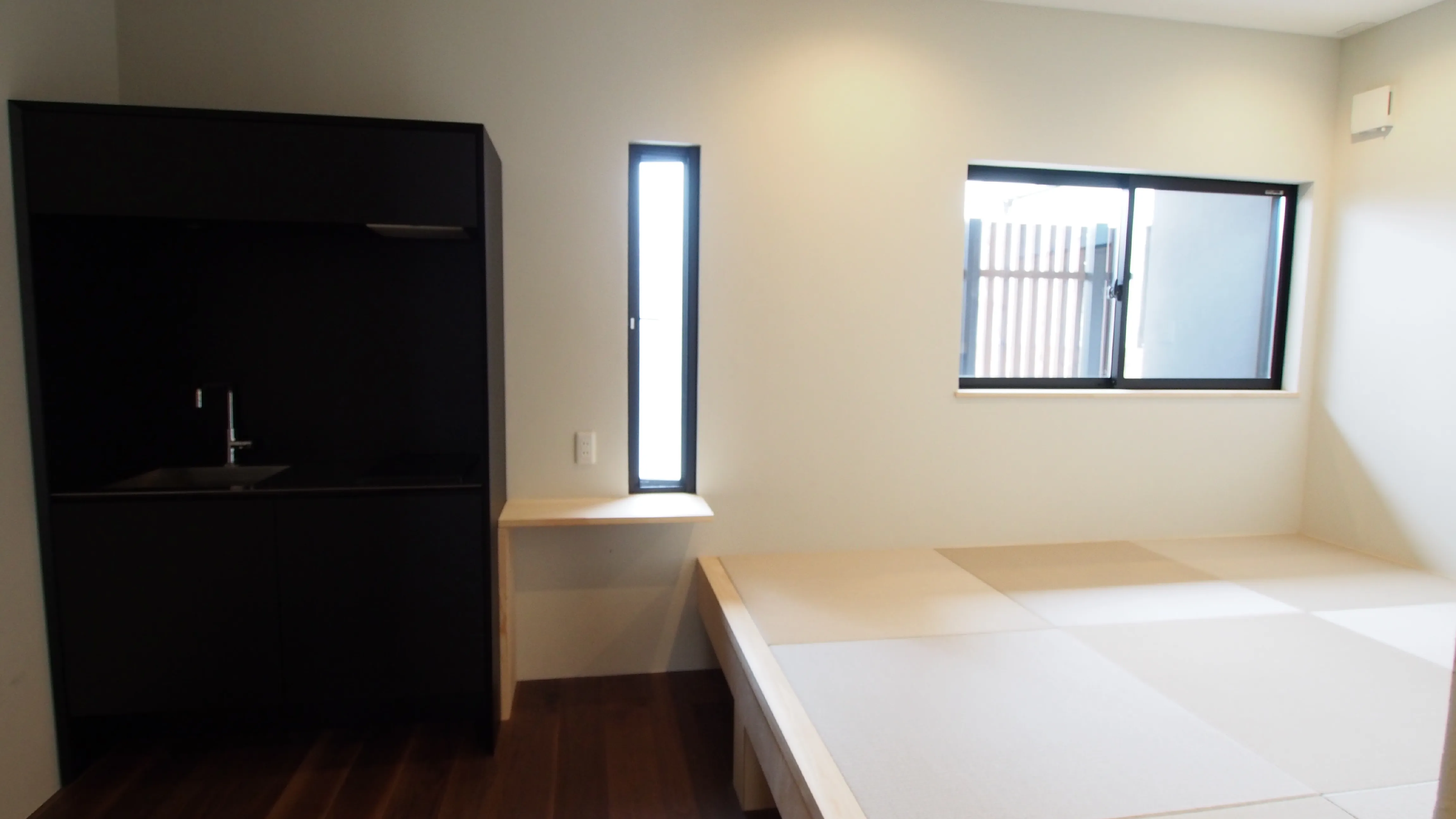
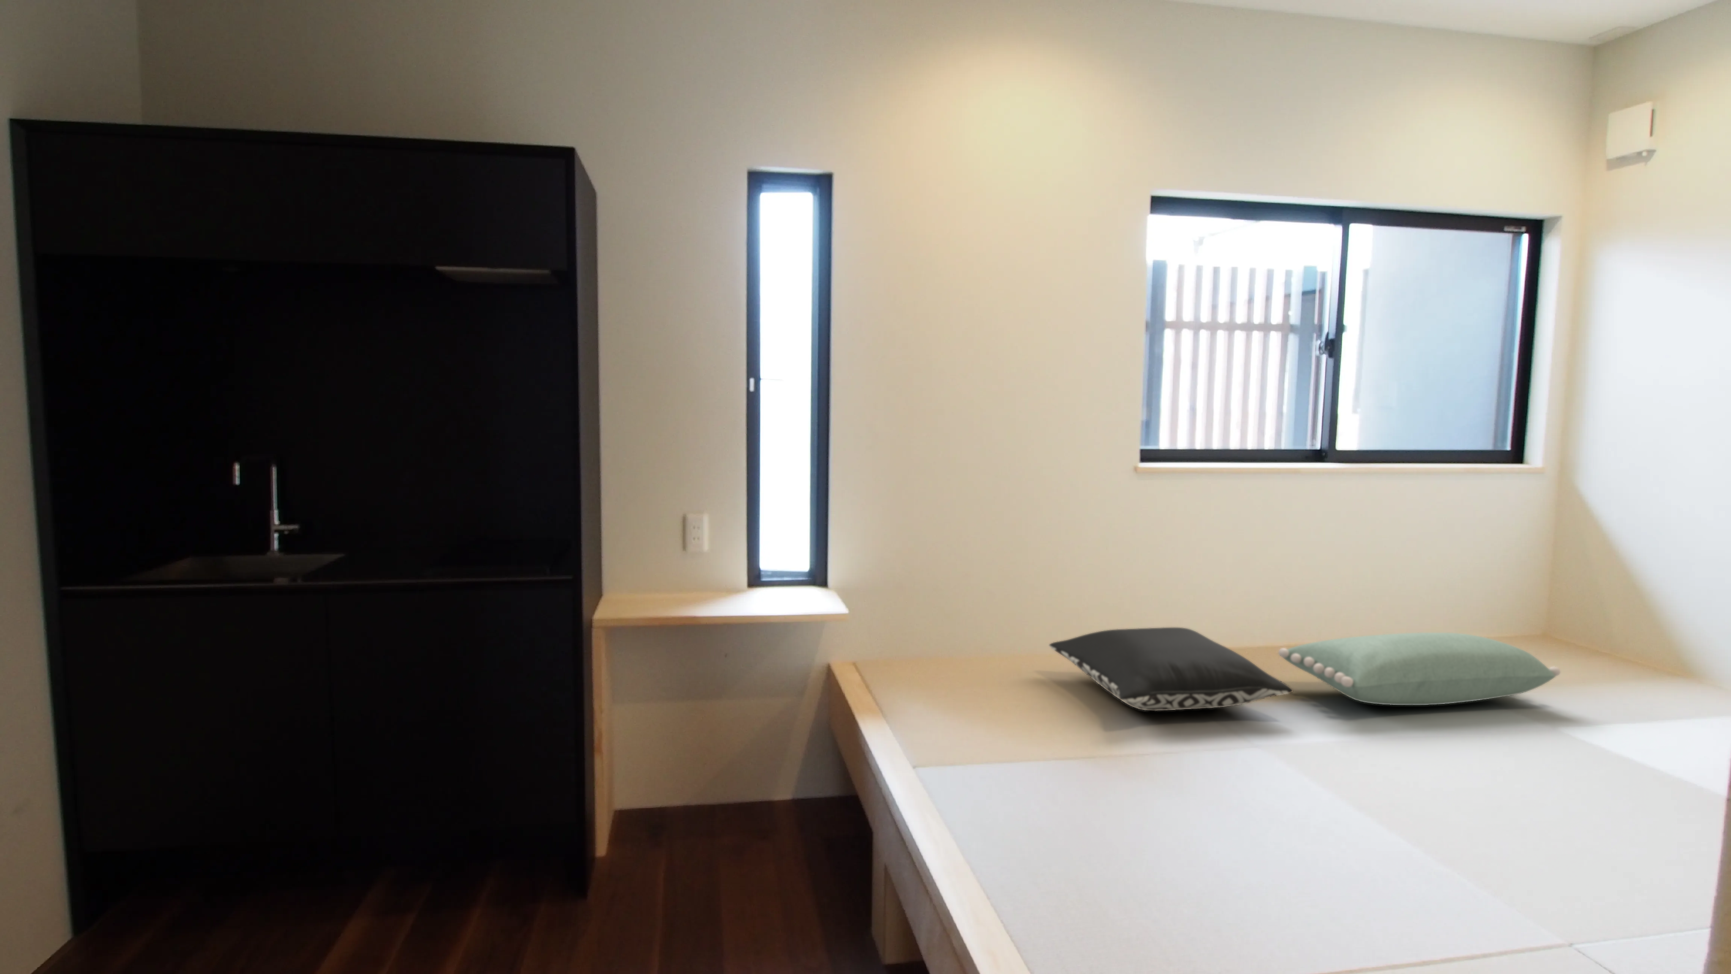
+ pillow [1049,627,1293,711]
+ pillow [1278,631,1561,705]
